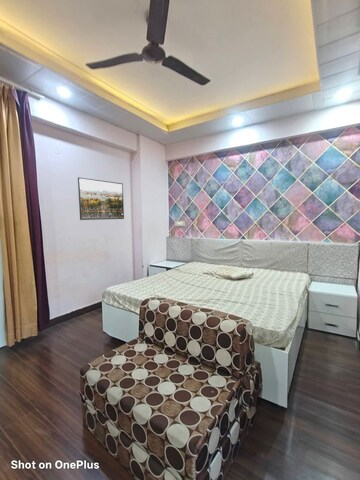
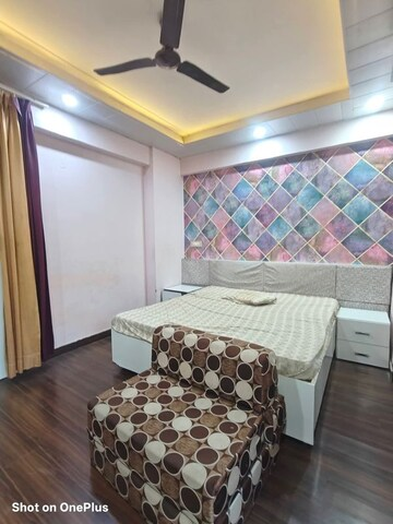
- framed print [77,176,125,221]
